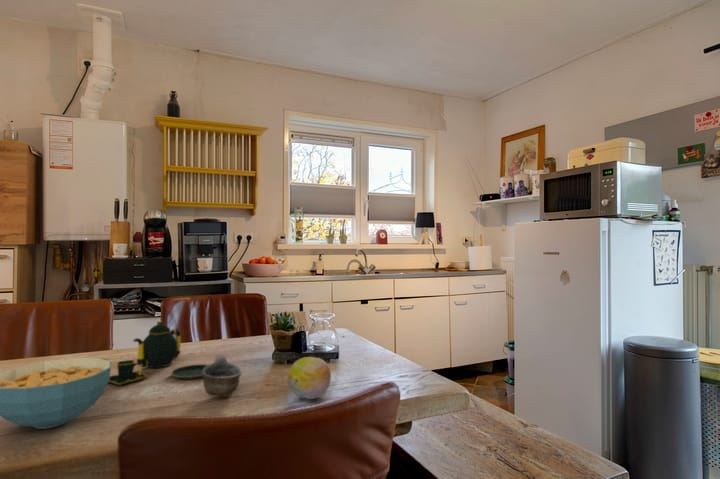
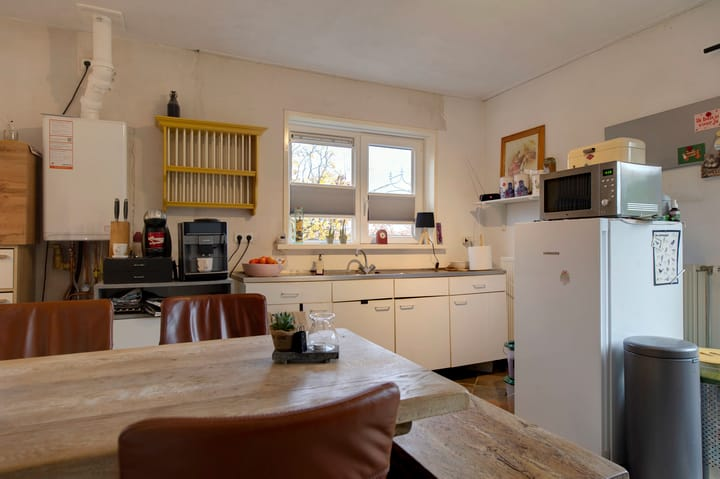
- cereal bowl [0,357,112,430]
- teapot [108,320,209,387]
- fruit [287,356,332,400]
- cup [202,353,243,398]
